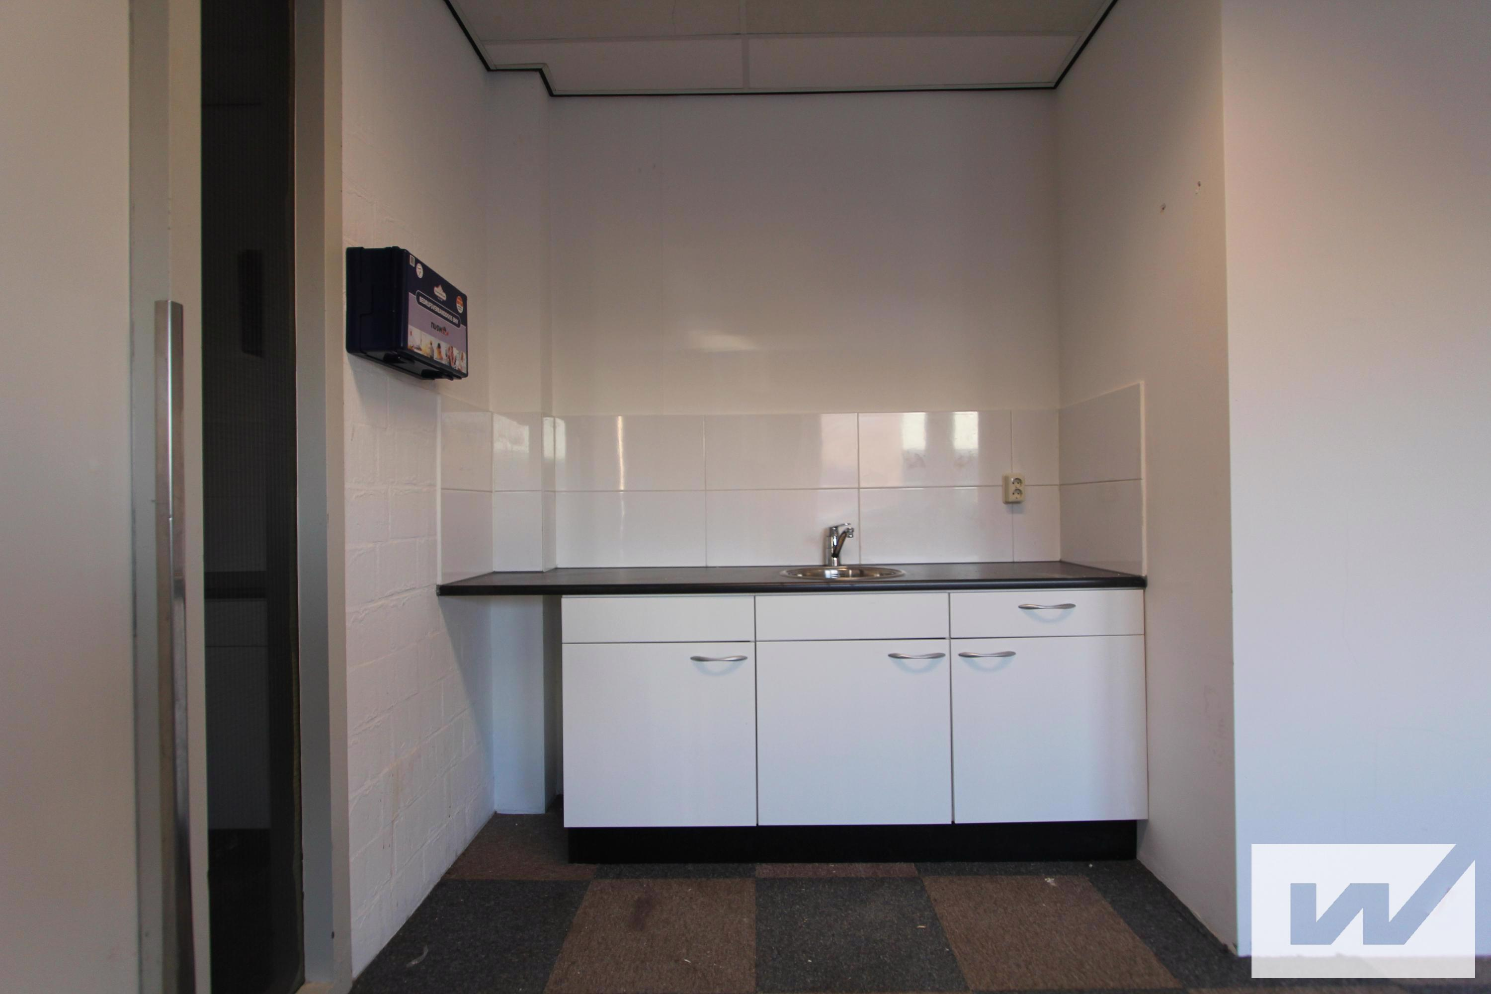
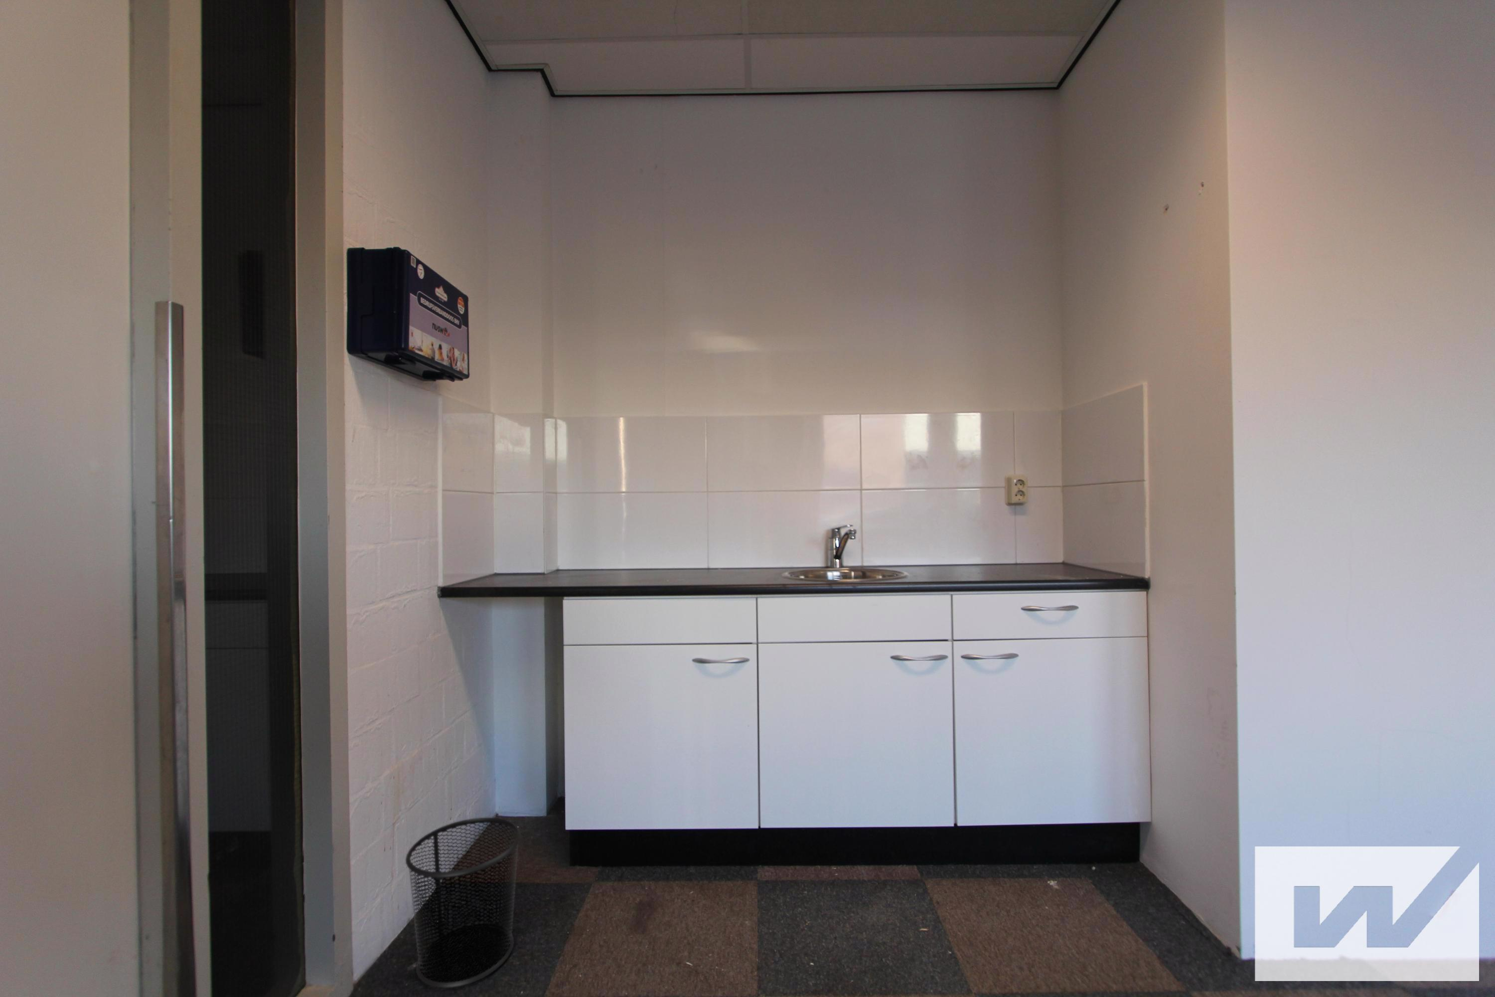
+ waste bin [405,817,522,988]
